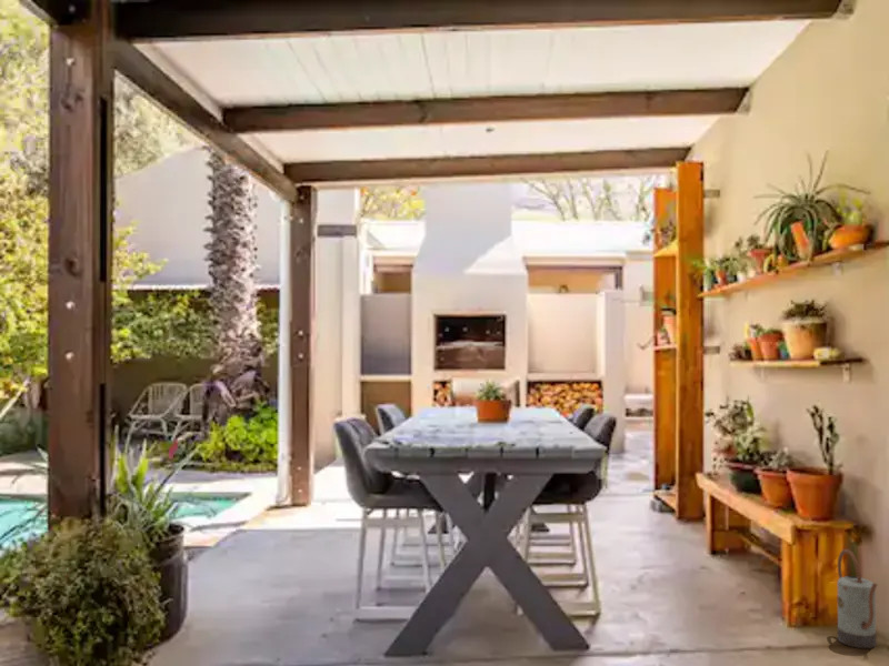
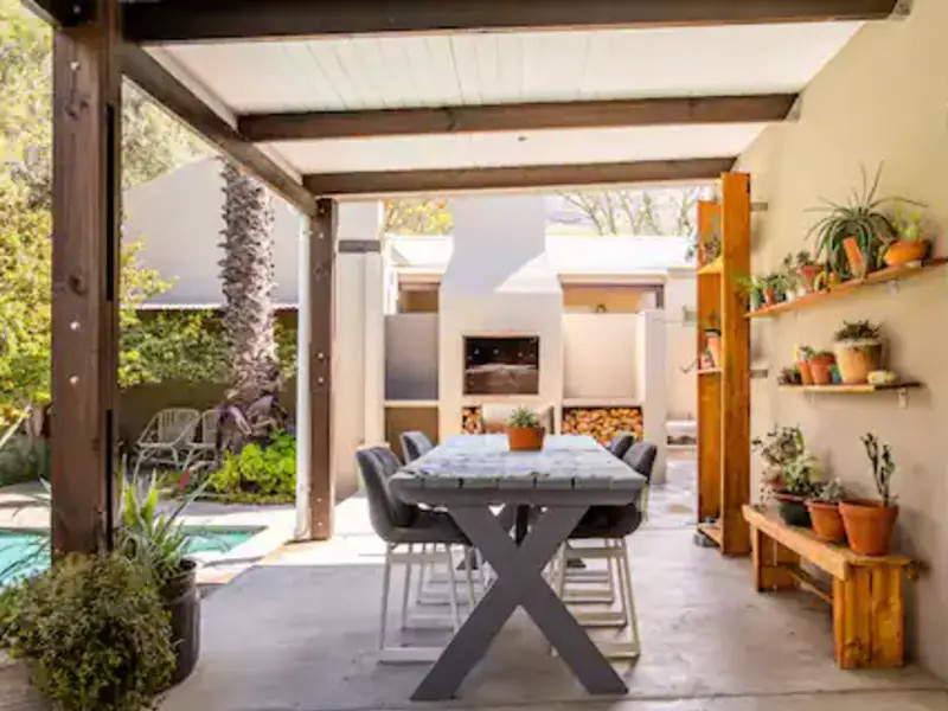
- watering can [836,548,878,649]
